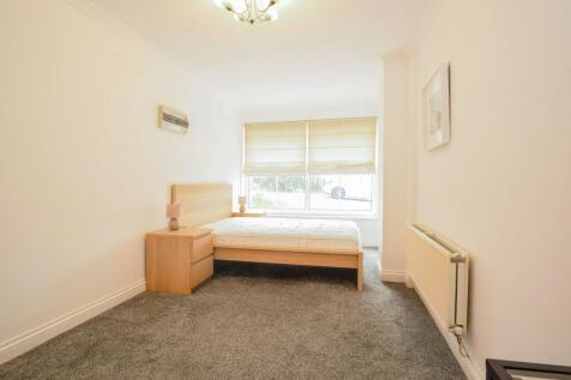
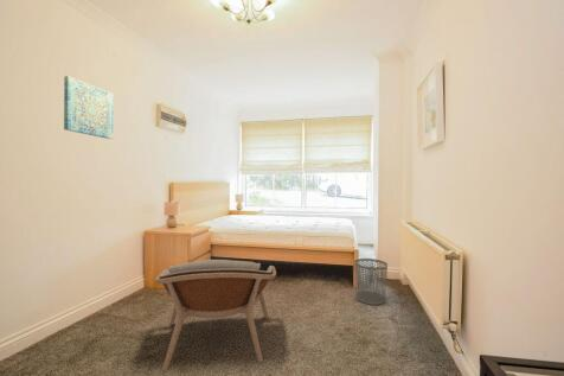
+ armchair [154,259,277,371]
+ wall art [63,75,115,140]
+ waste bin [353,257,389,306]
